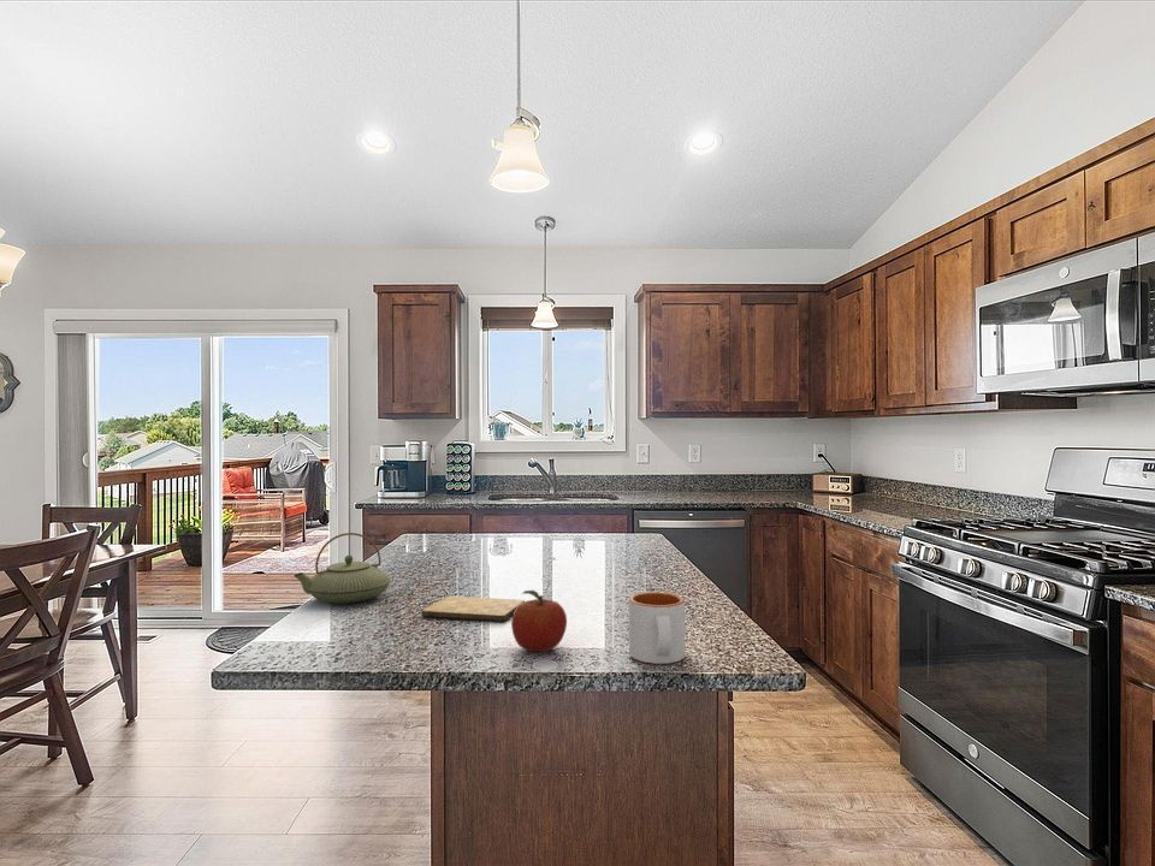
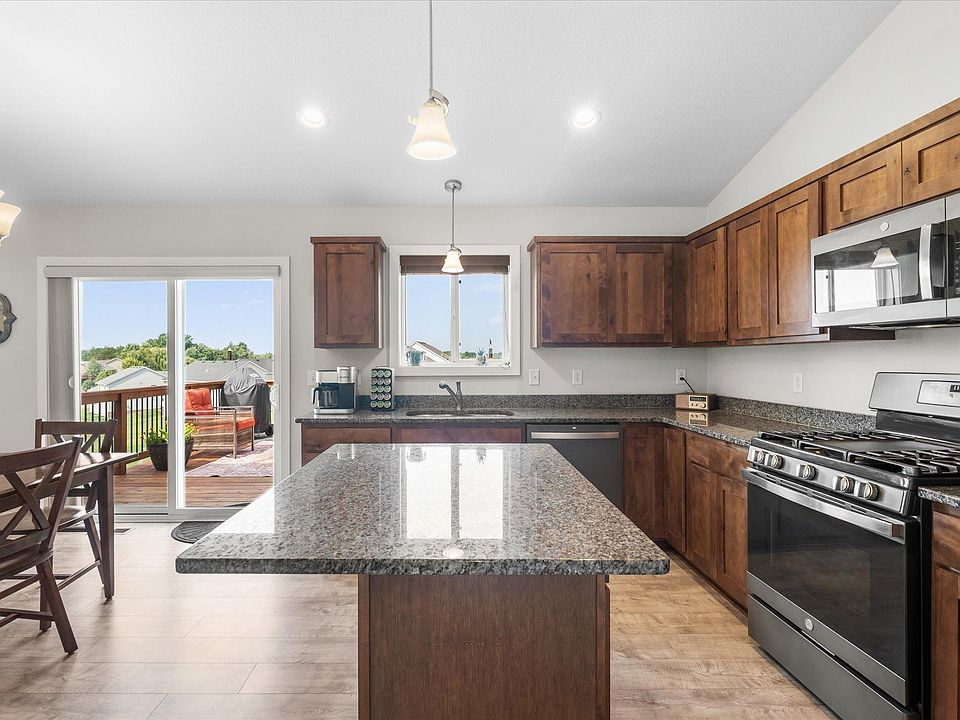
- cutting board [421,594,526,623]
- teapot [292,532,392,605]
- mug [628,591,686,665]
- fruit [510,589,568,653]
